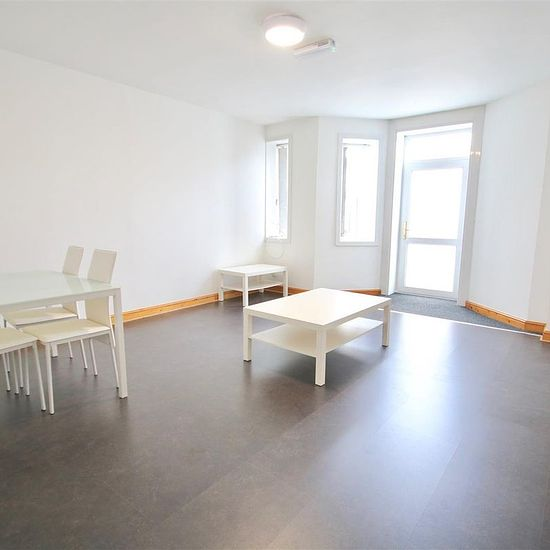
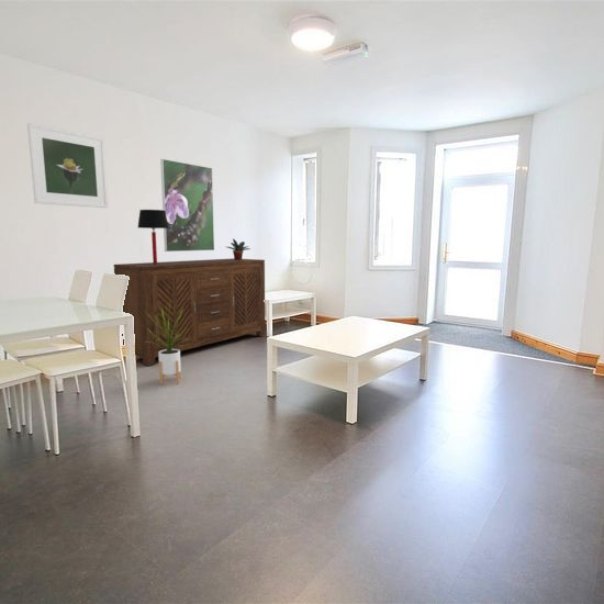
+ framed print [159,158,215,253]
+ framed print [26,122,109,209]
+ sideboard [113,257,266,367]
+ table lamp [137,209,169,265]
+ house plant [145,303,188,385]
+ potted plant [226,238,251,260]
